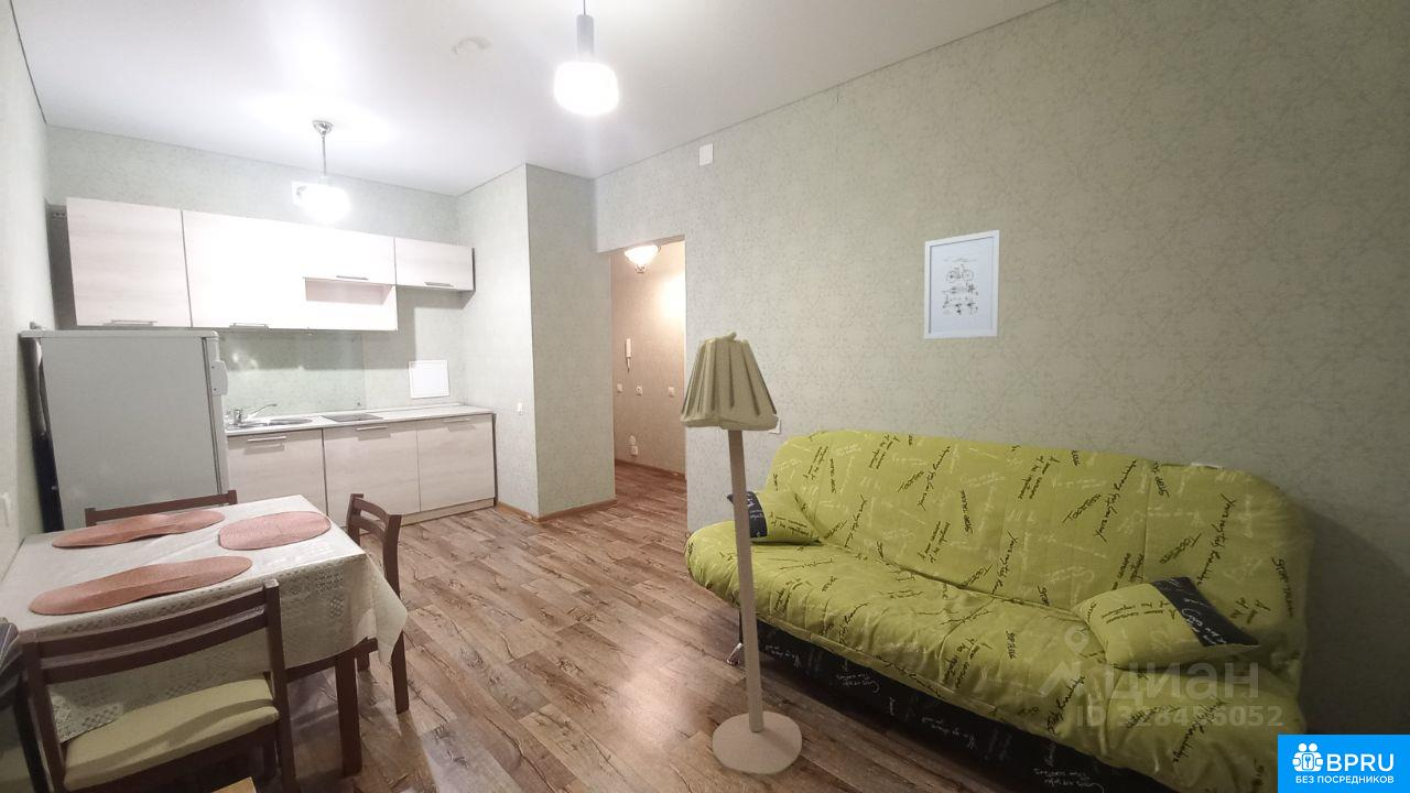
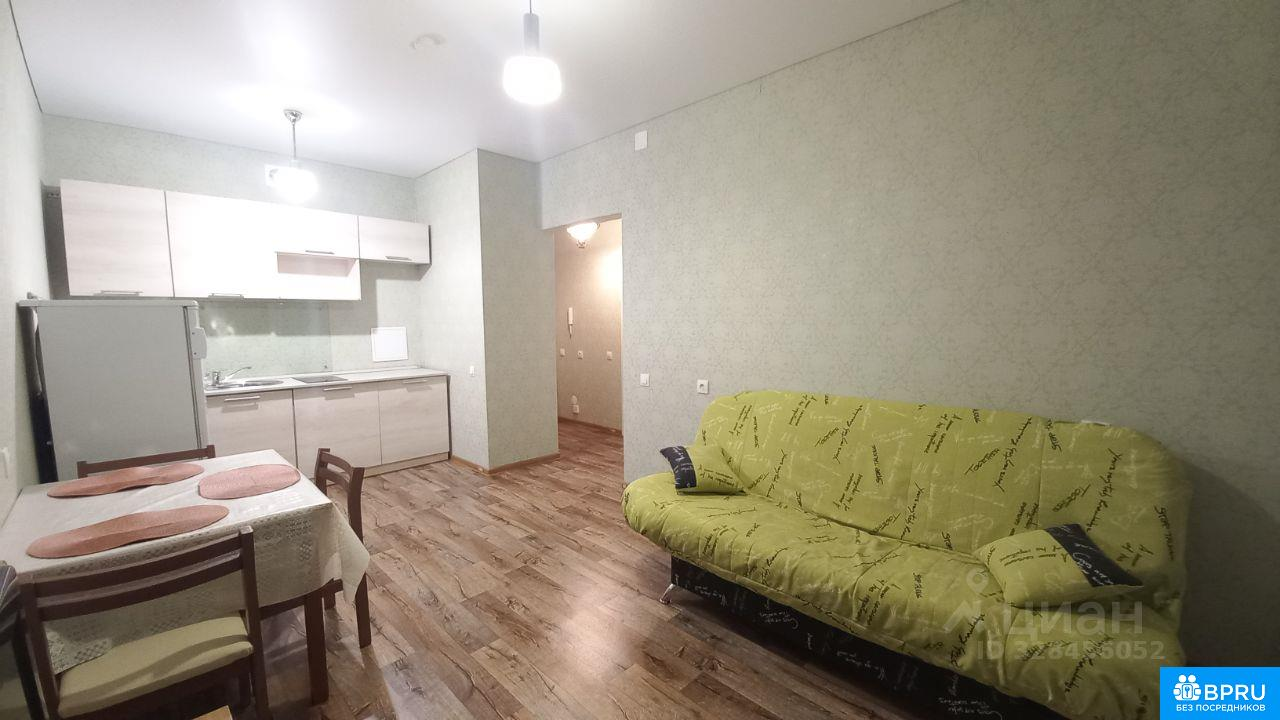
- floor lamp [679,330,803,775]
- wall art [923,229,1001,340]
